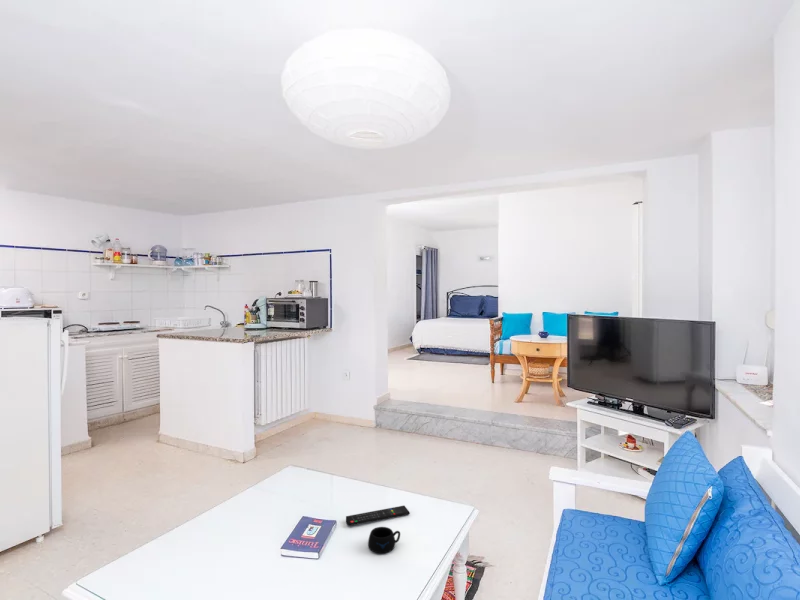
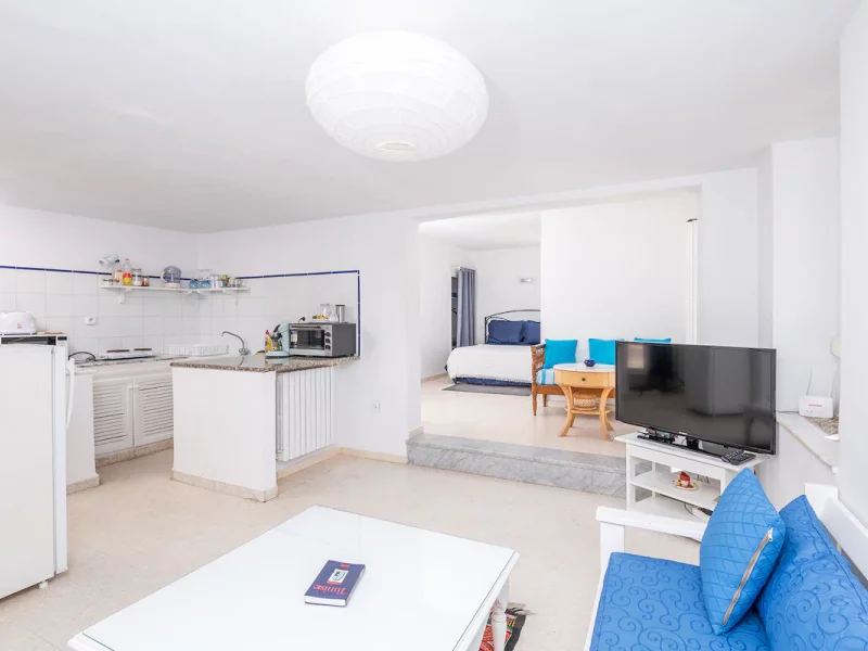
- mug [367,526,401,554]
- remote control [345,505,411,527]
